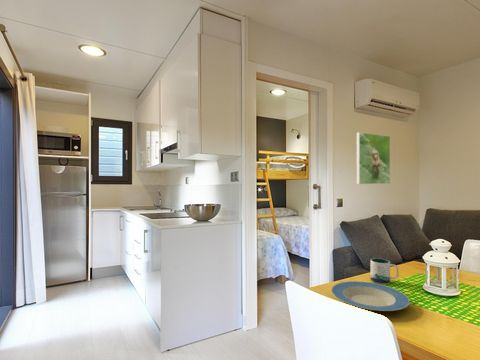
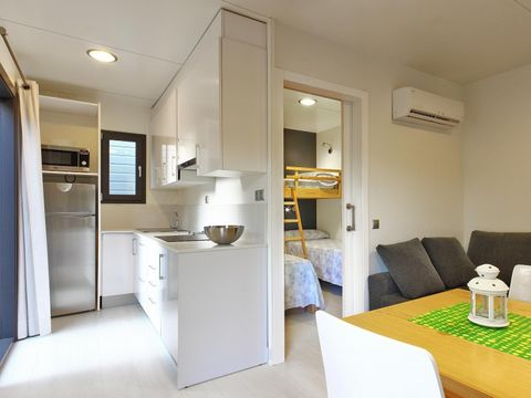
- mug [370,257,400,285]
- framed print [356,131,391,185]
- plate [330,280,411,312]
